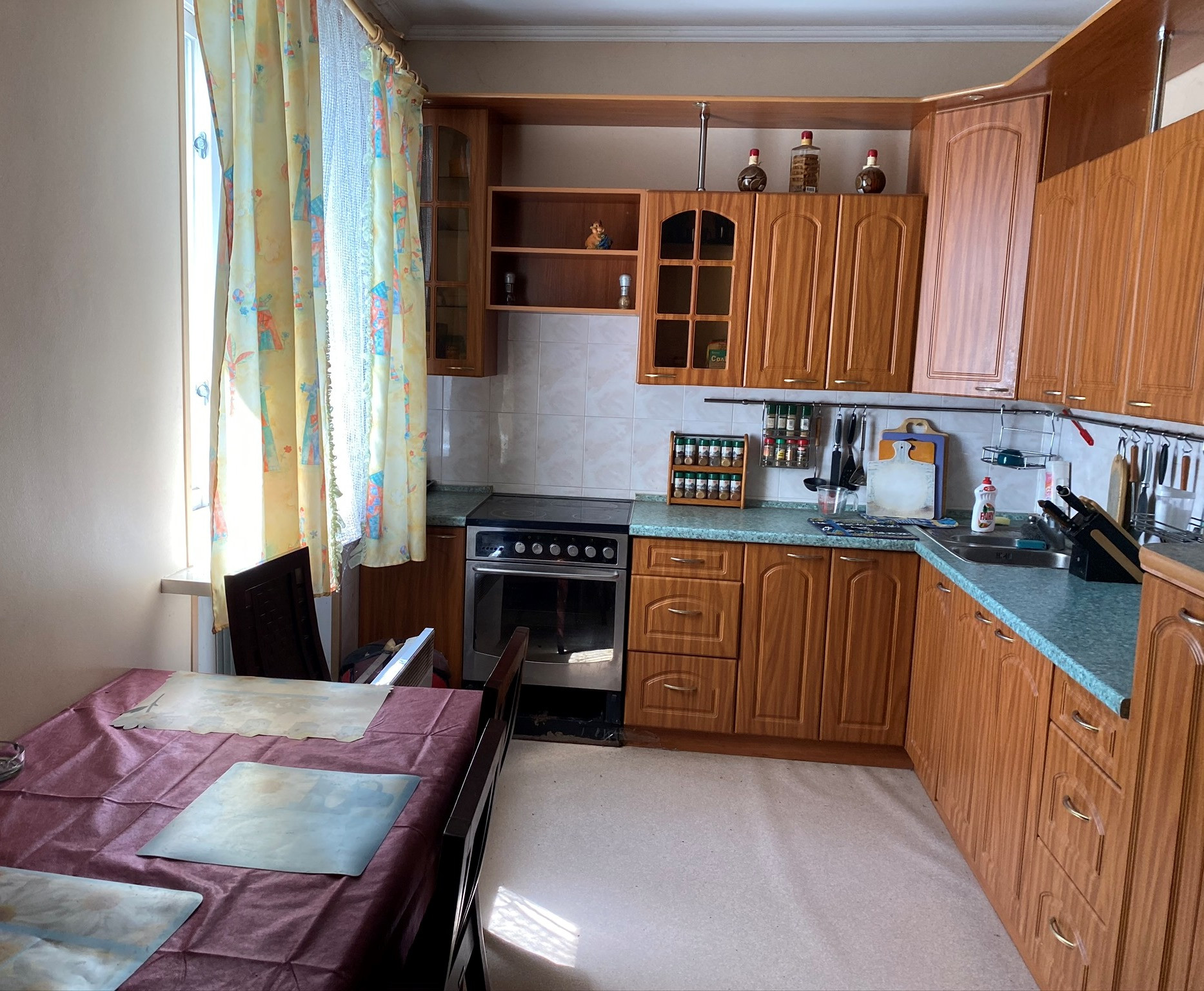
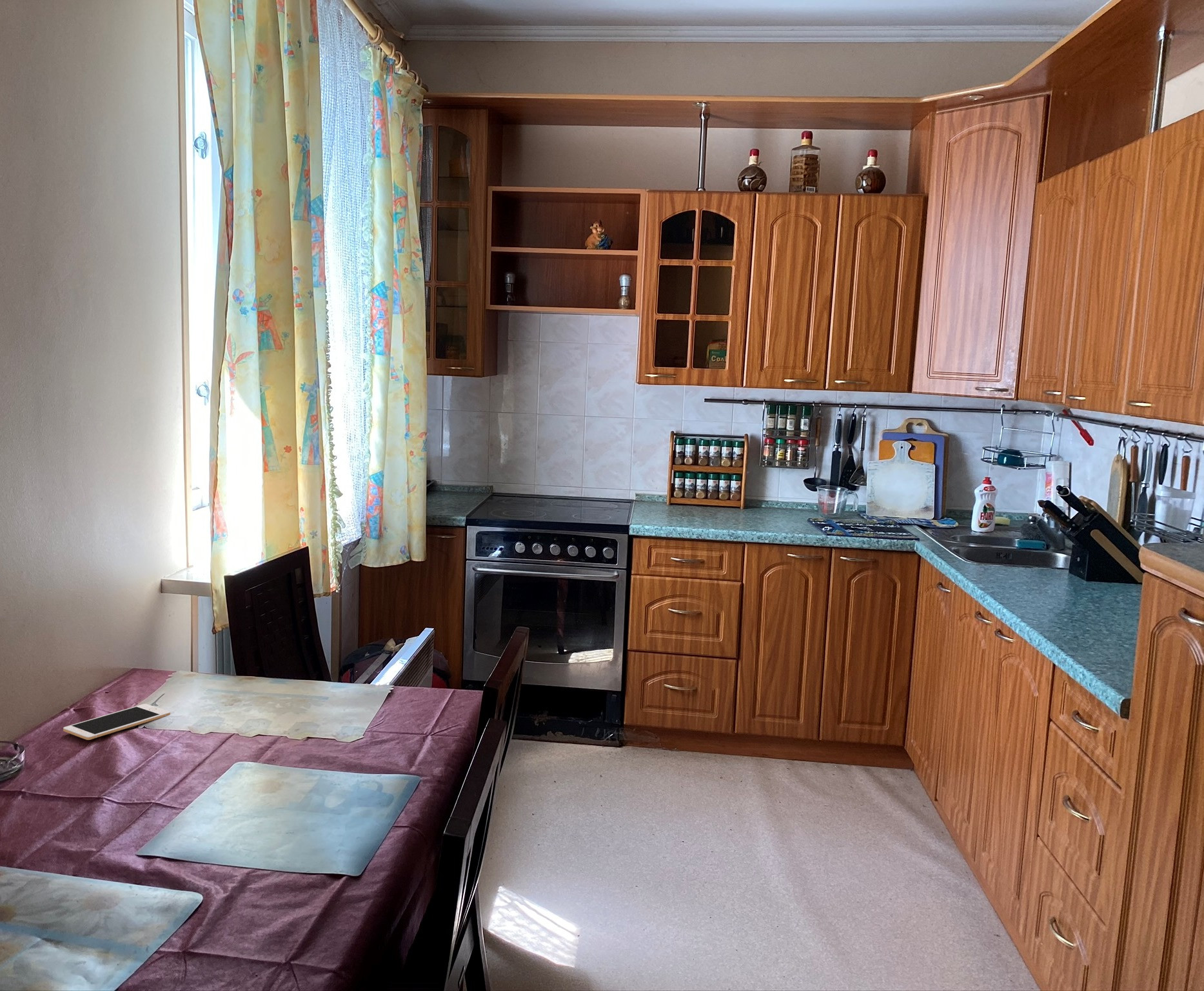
+ cell phone [63,703,171,741]
